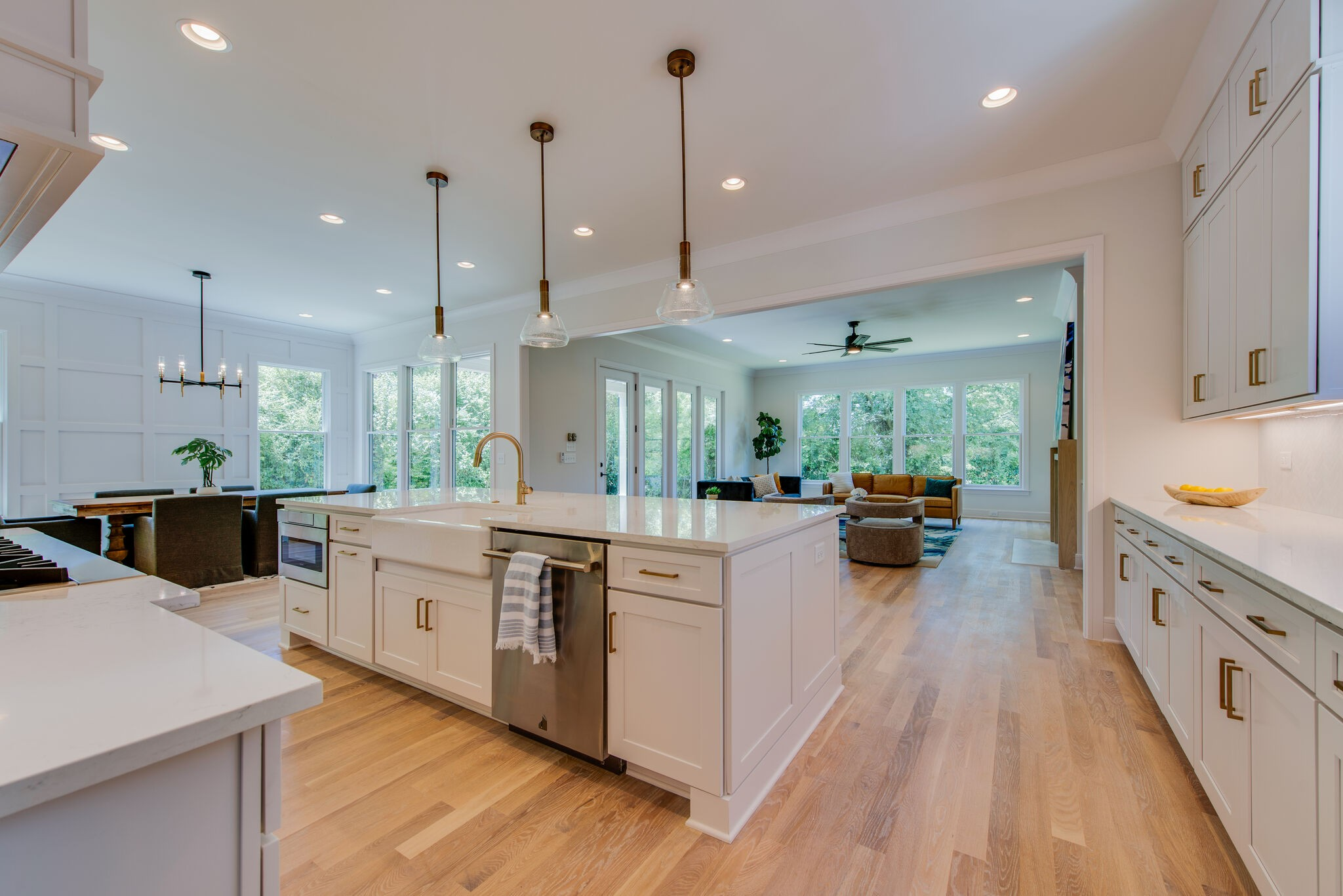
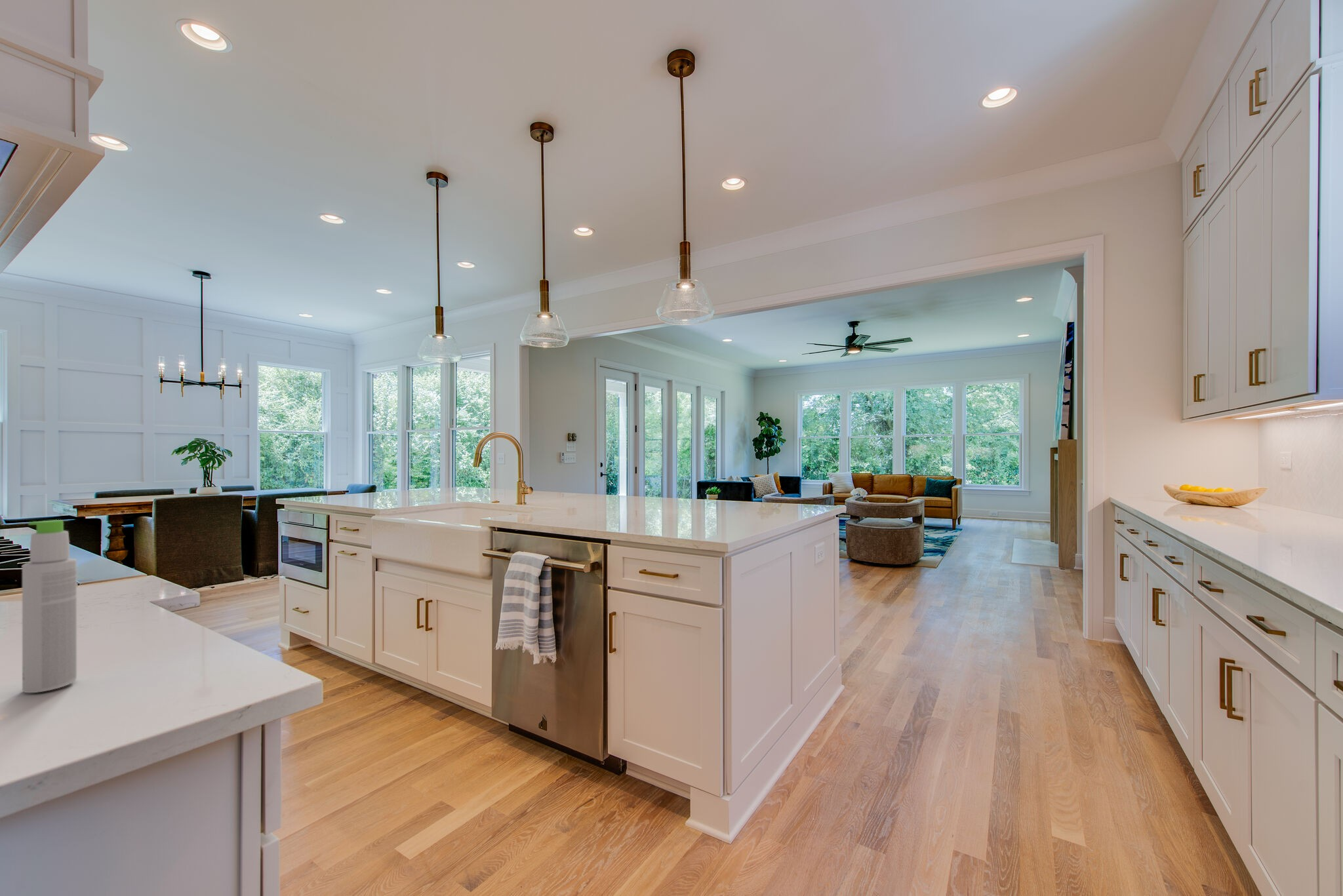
+ bottle [22,519,77,693]
